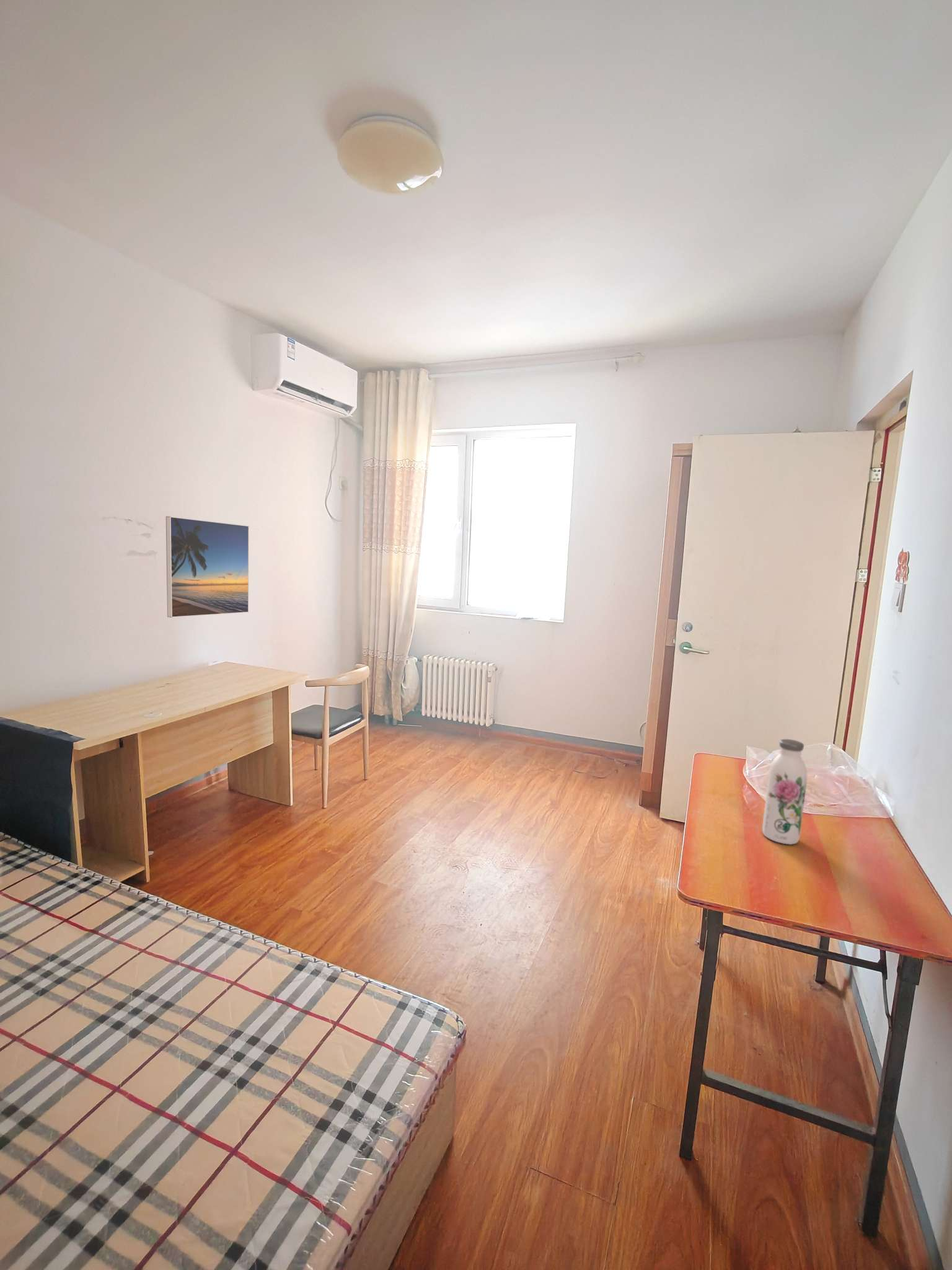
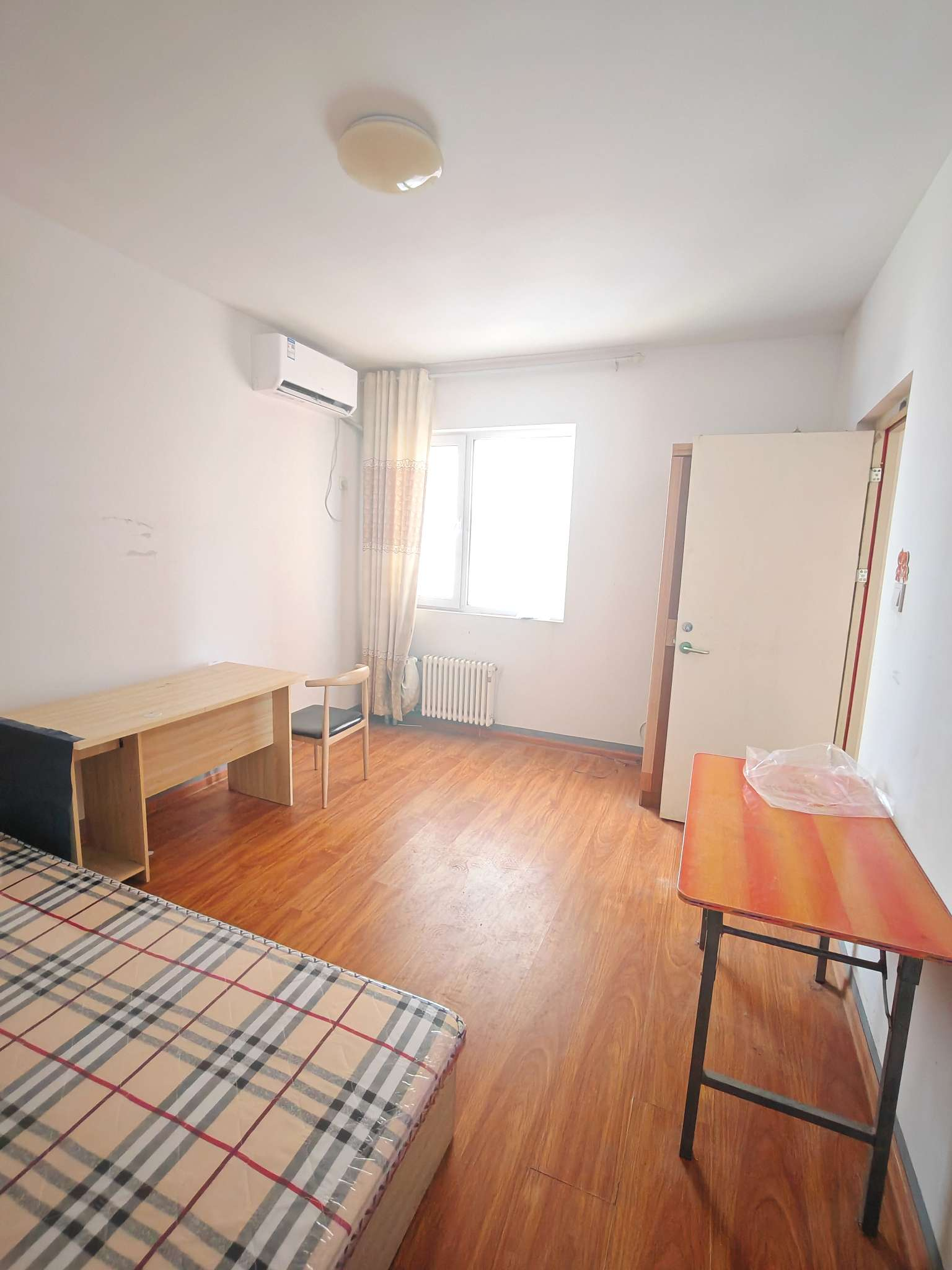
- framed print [165,516,250,618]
- water bottle [762,739,808,845]
